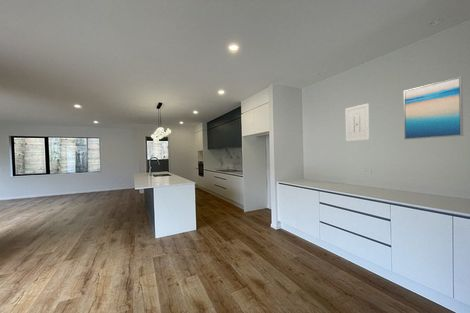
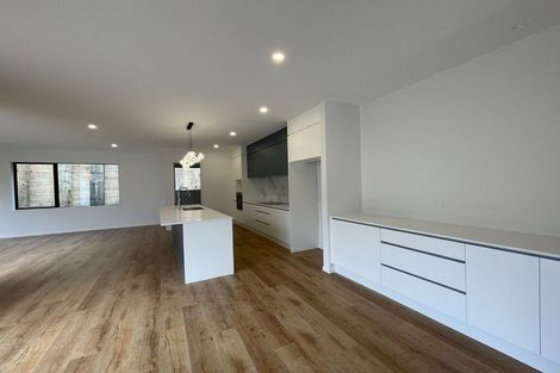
- wall art [344,102,370,142]
- wall art [403,76,464,140]
